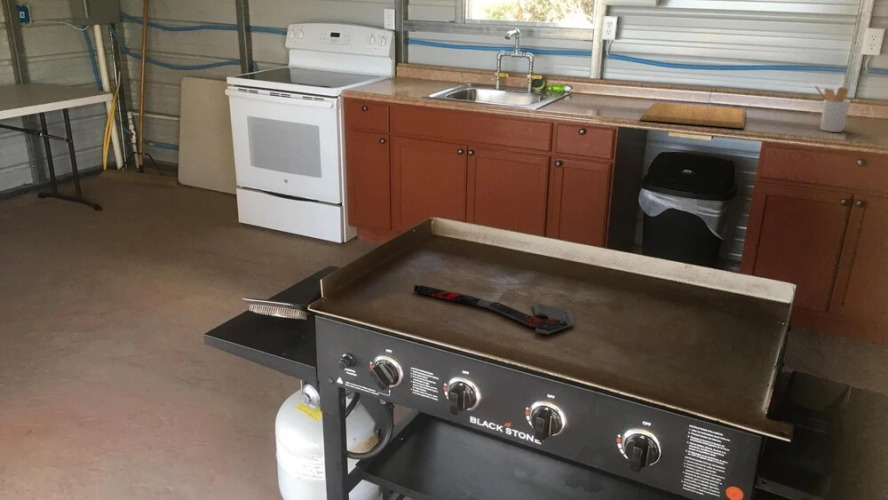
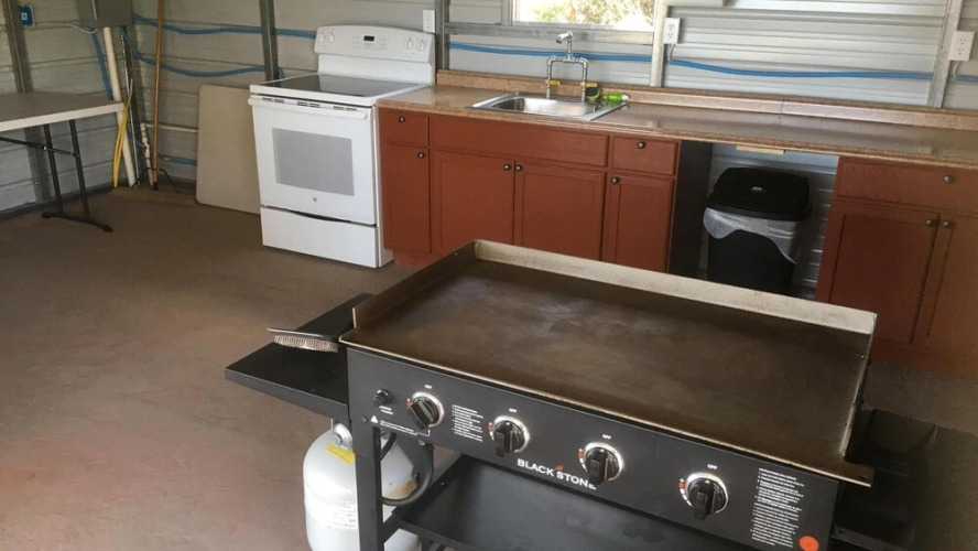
- chopping board [639,102,747,129]
- utensil holder [814,85,852,133]
- spatula [413,284,576,335]
